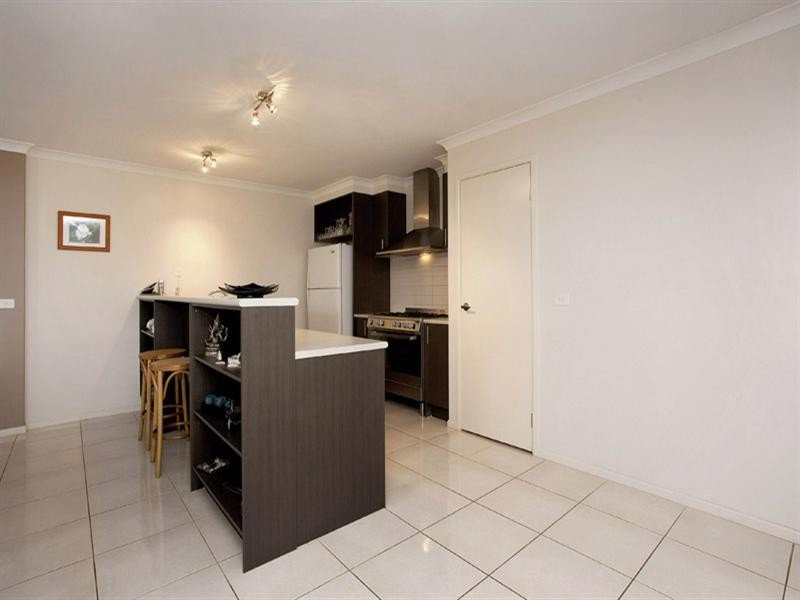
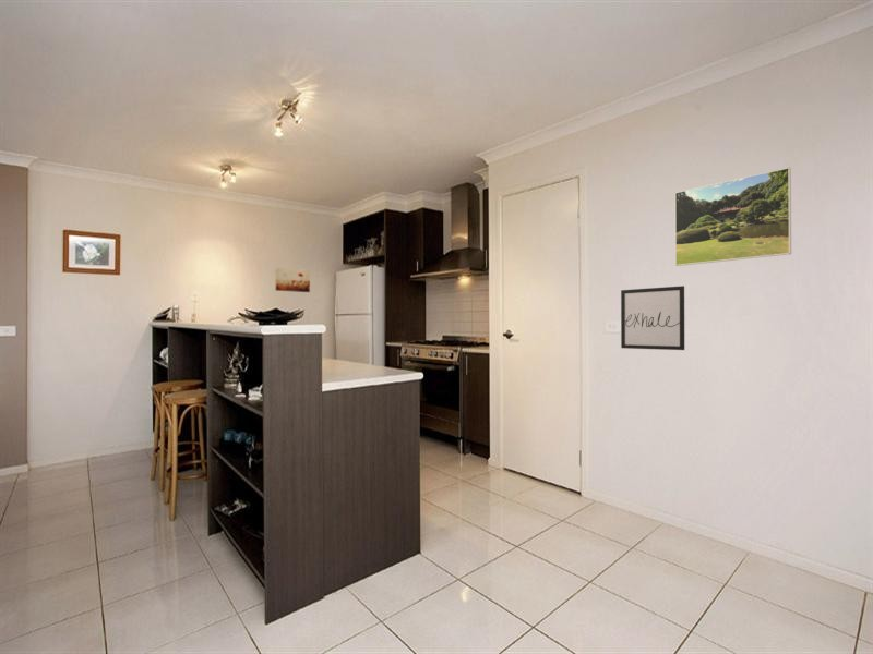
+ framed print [674,167,792,267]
+ wall art [620,284,685,351]
+ wall art [275,266,311,293]
